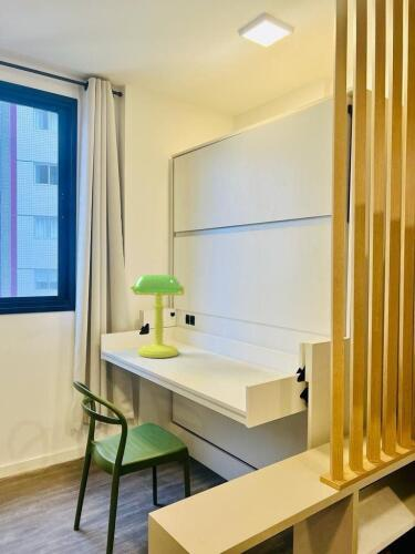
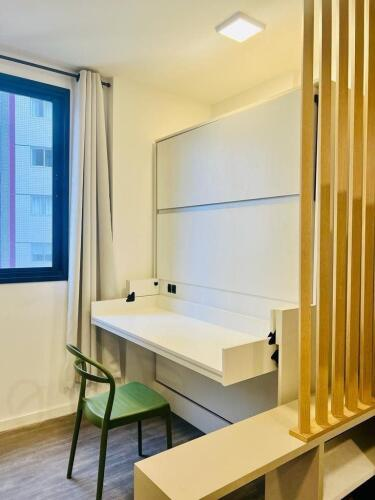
- desk lamp [129,274,186,359]
